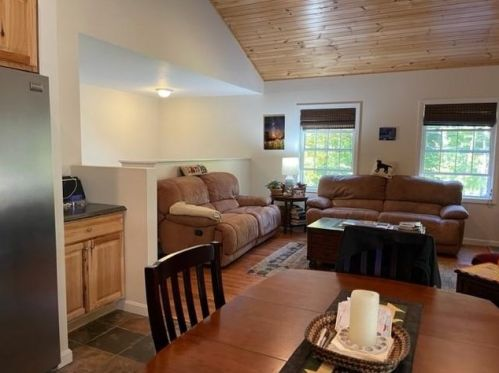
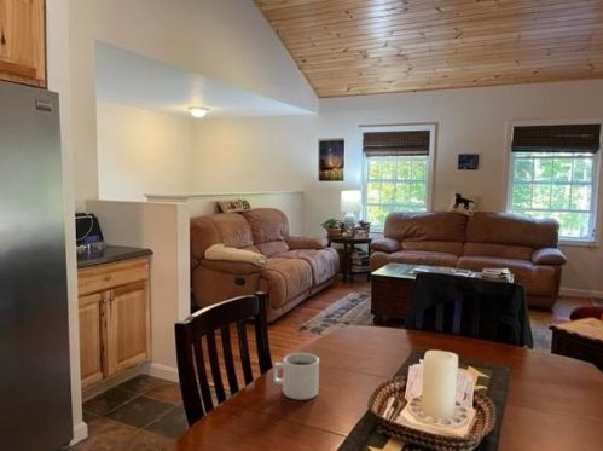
+ mug [272,352,320,400]
